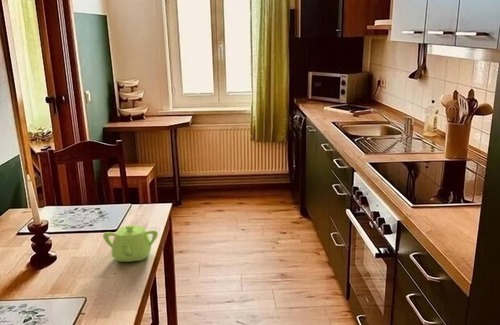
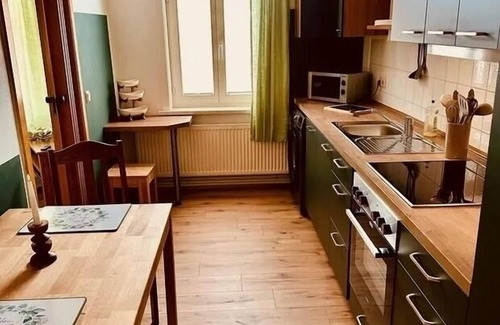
- teapot [102,224,159,263]
